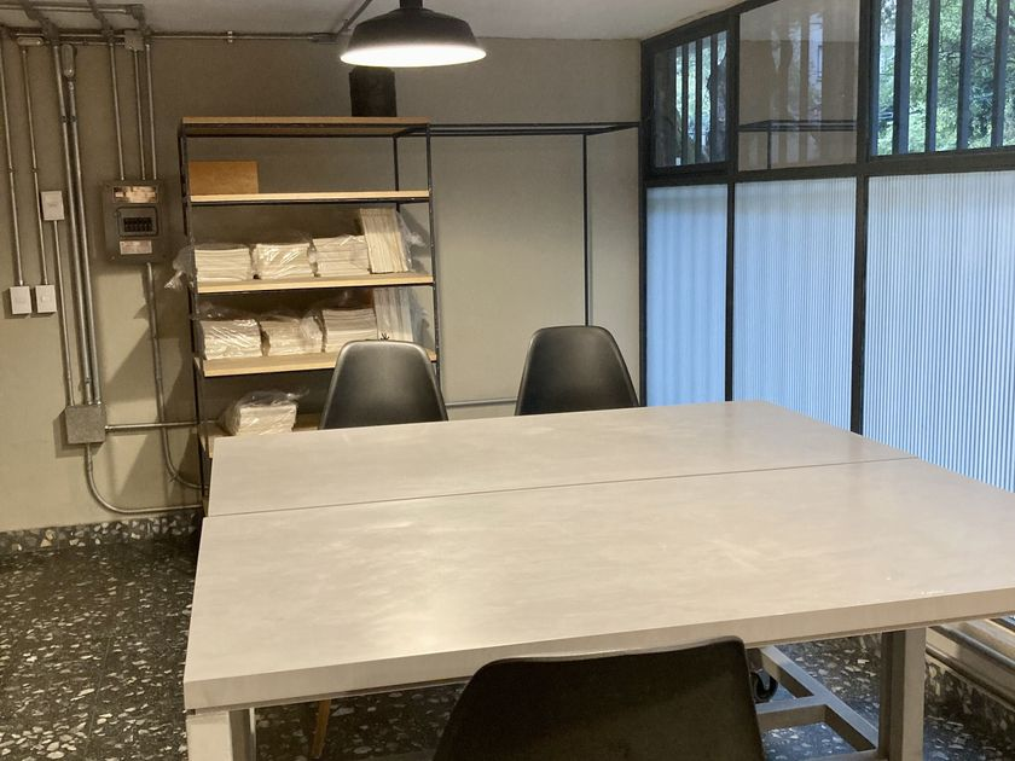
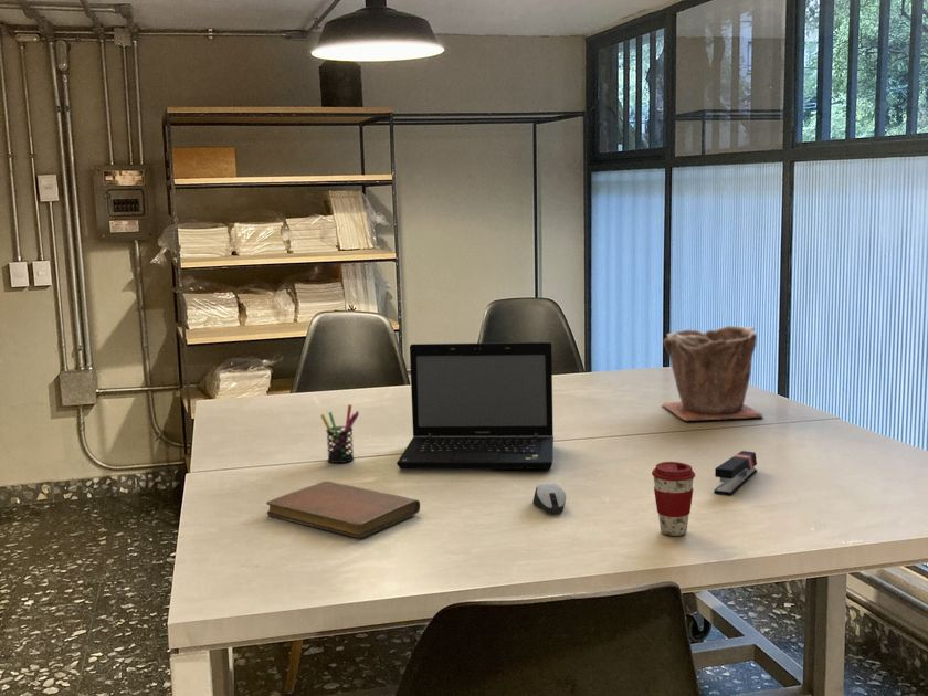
+ computer mouse [531,482,567,515]
+ stapler [713,450,758,496]
+ pen holder [319,403,360,464]
+ laptop [396,341,555,470]
+ notebook [265,481,421,539]
+ plant pot [661,325,764,422]
+ coffee cup [651,461,696,537]
